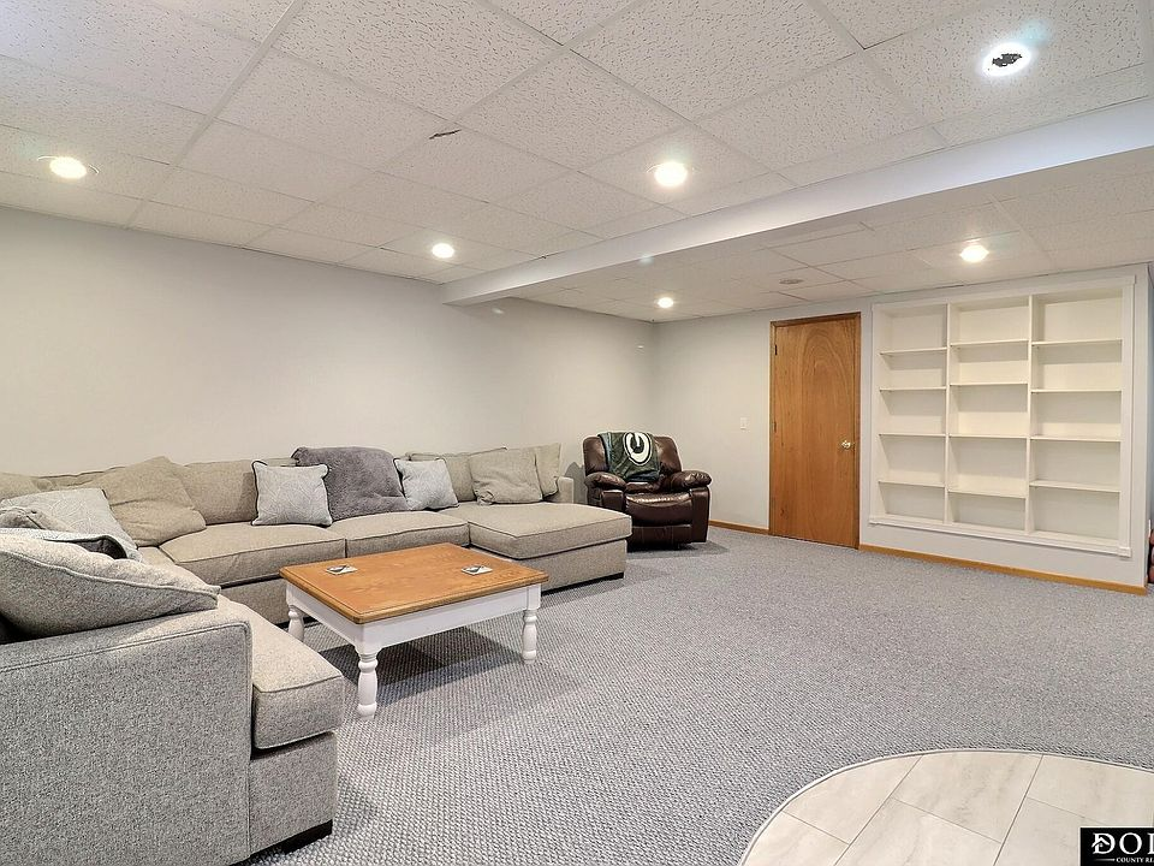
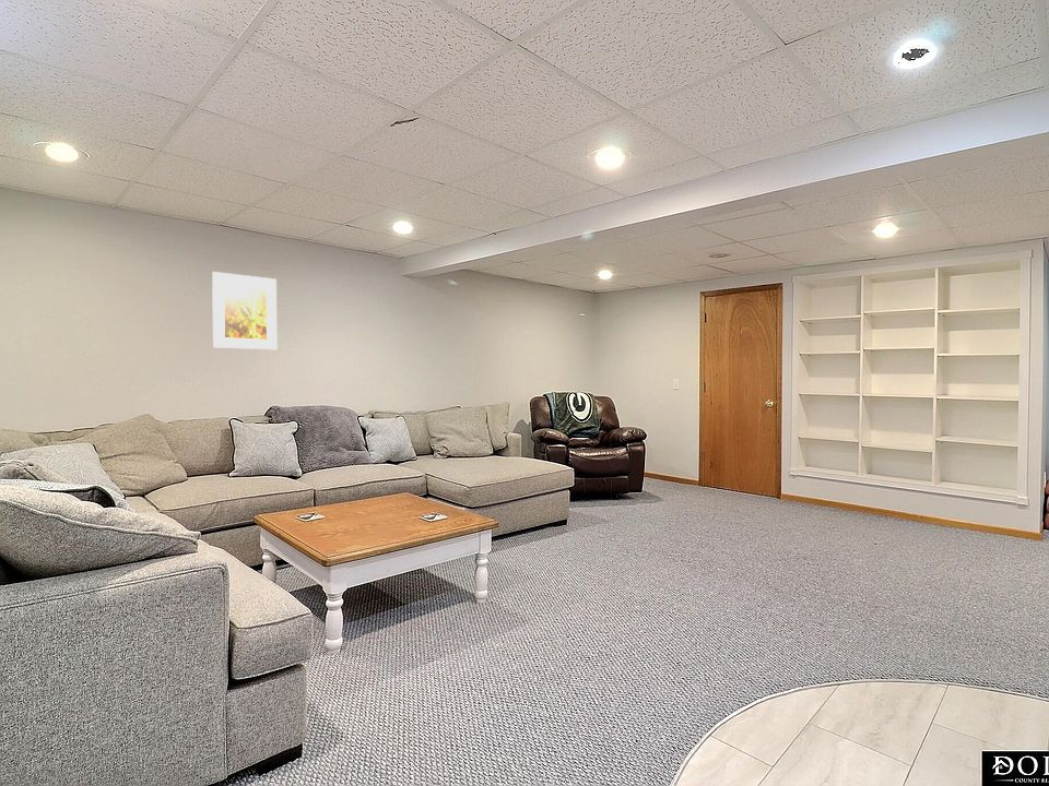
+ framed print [211,271,278,350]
